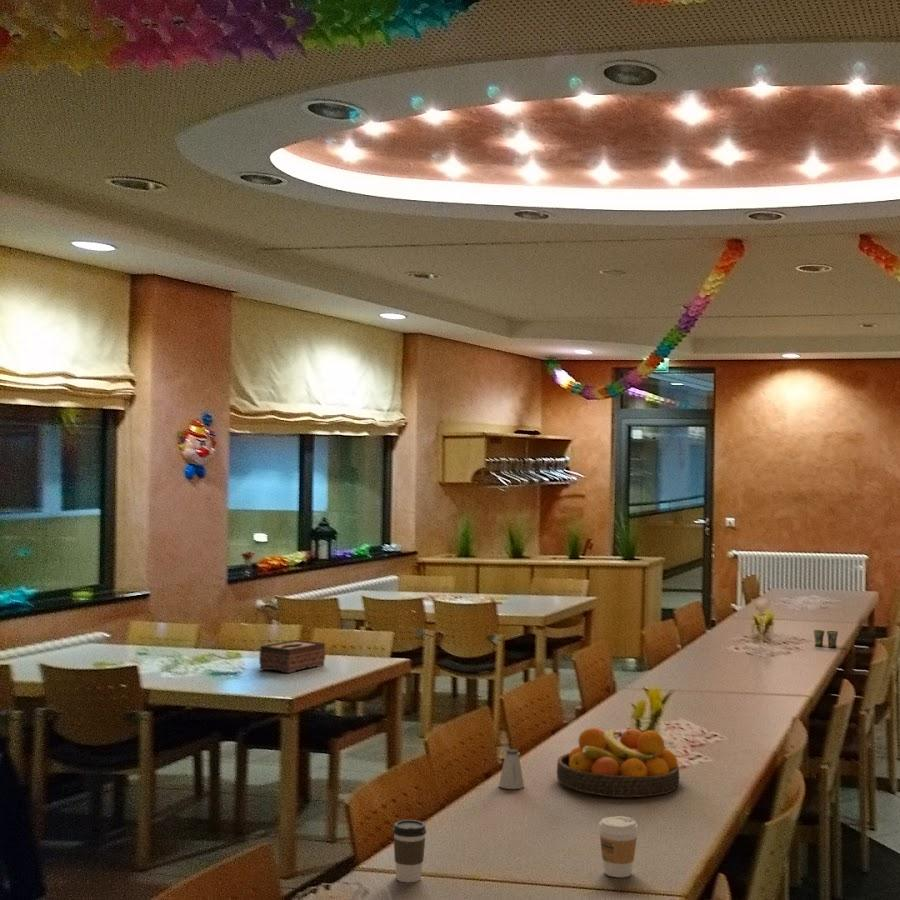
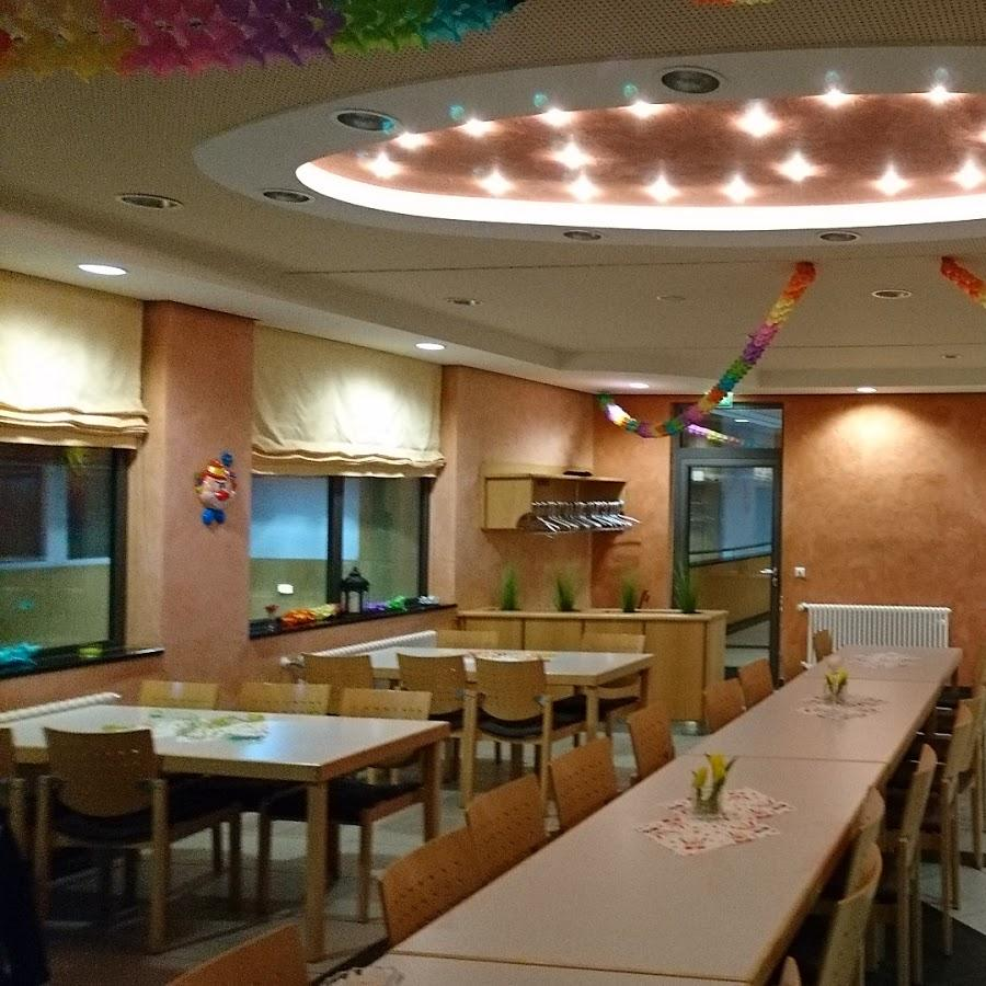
- saltshaker [498,748,525,790]
- coffee cup [598,815,639,878]
- fruit bowl [556,726,681,798]
- cup [812,629,839,648]
- tissue box [258,639,326,674]
- coffee cup [392,819,427,883]
